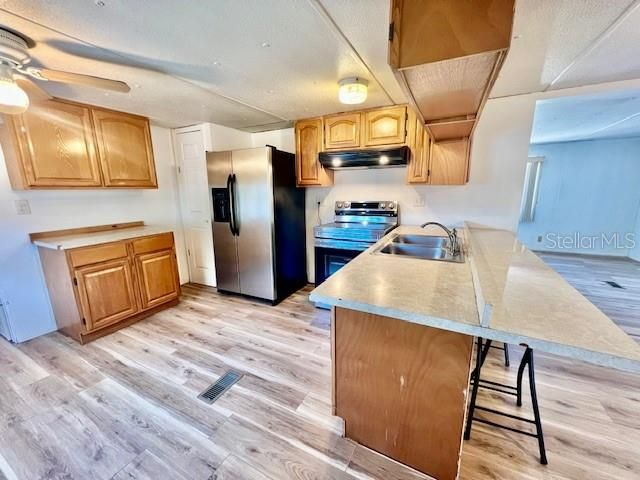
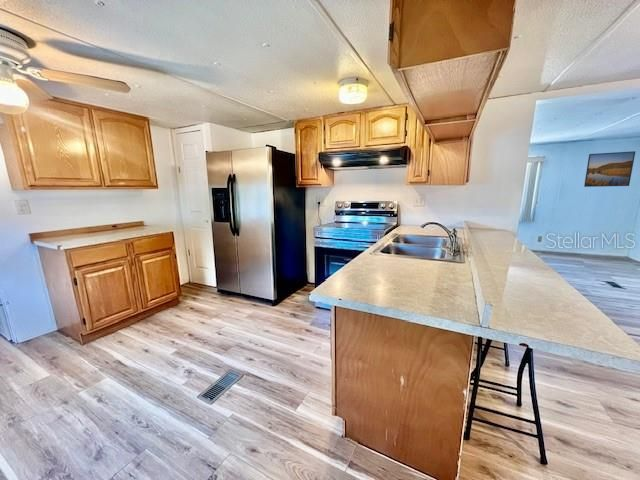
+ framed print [583,150,637,188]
